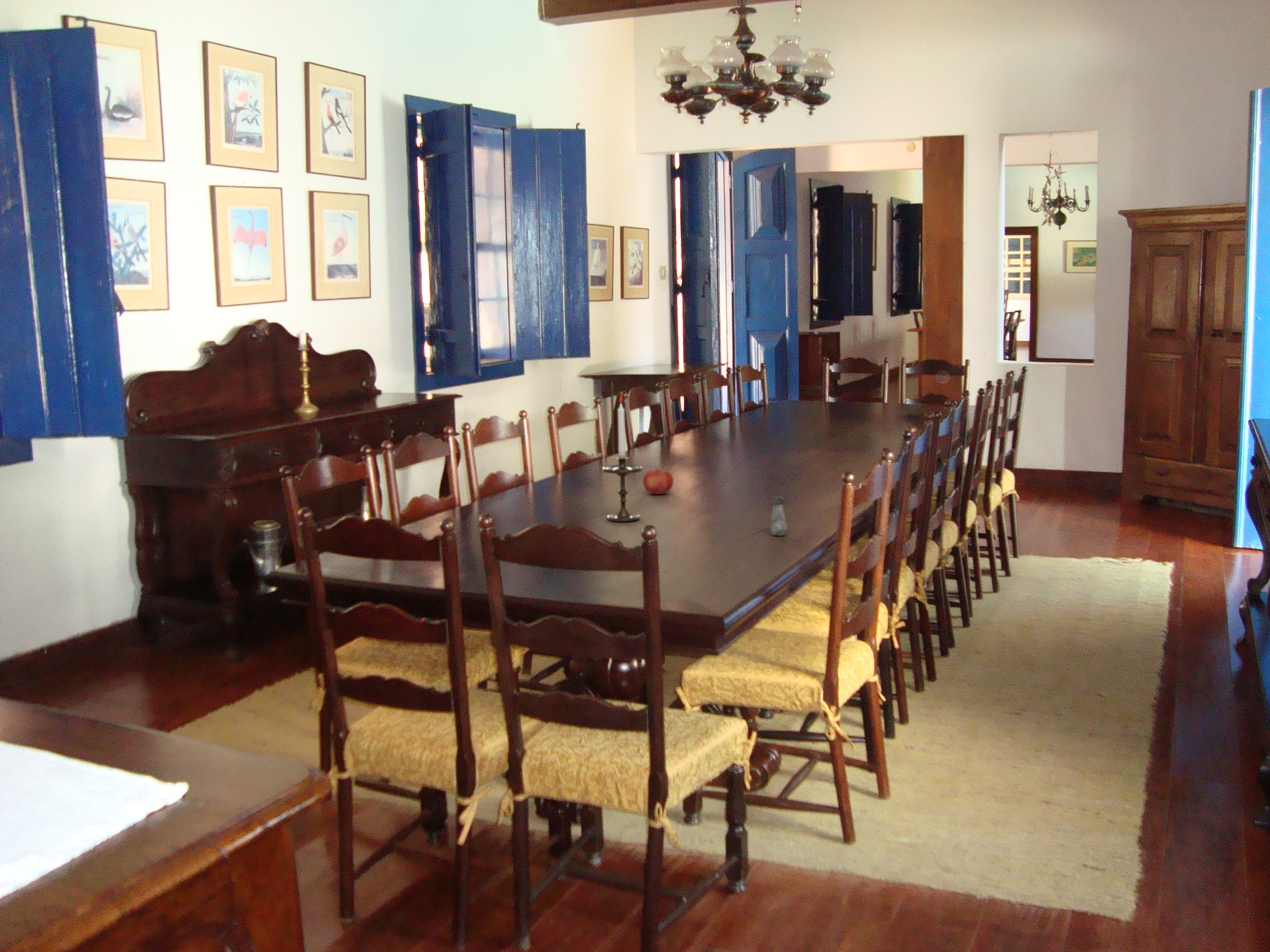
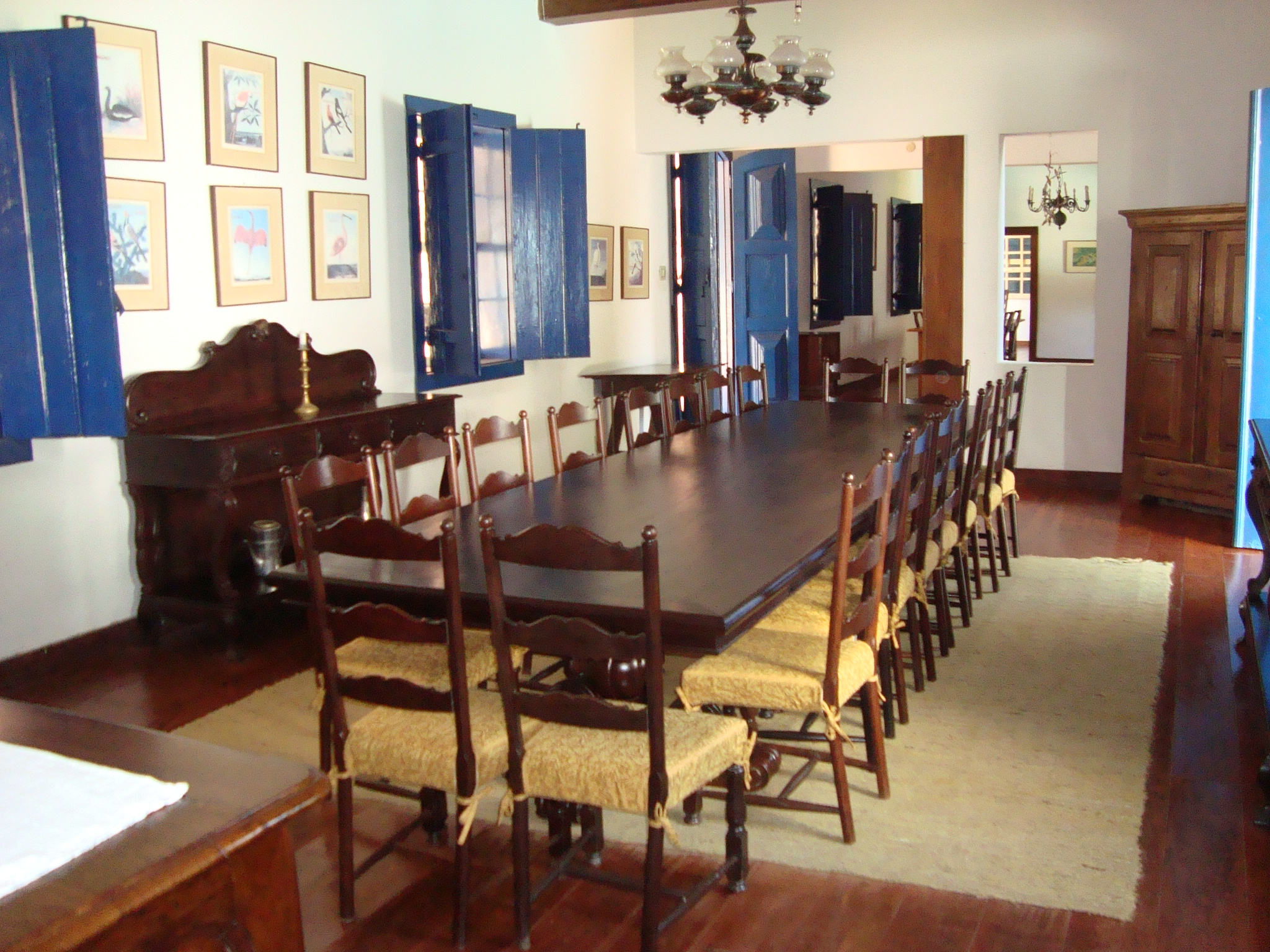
- fruit [642,467,674,495]
- candlestick [602,392,642,522]
- salt shaker [769,495,788,536]
